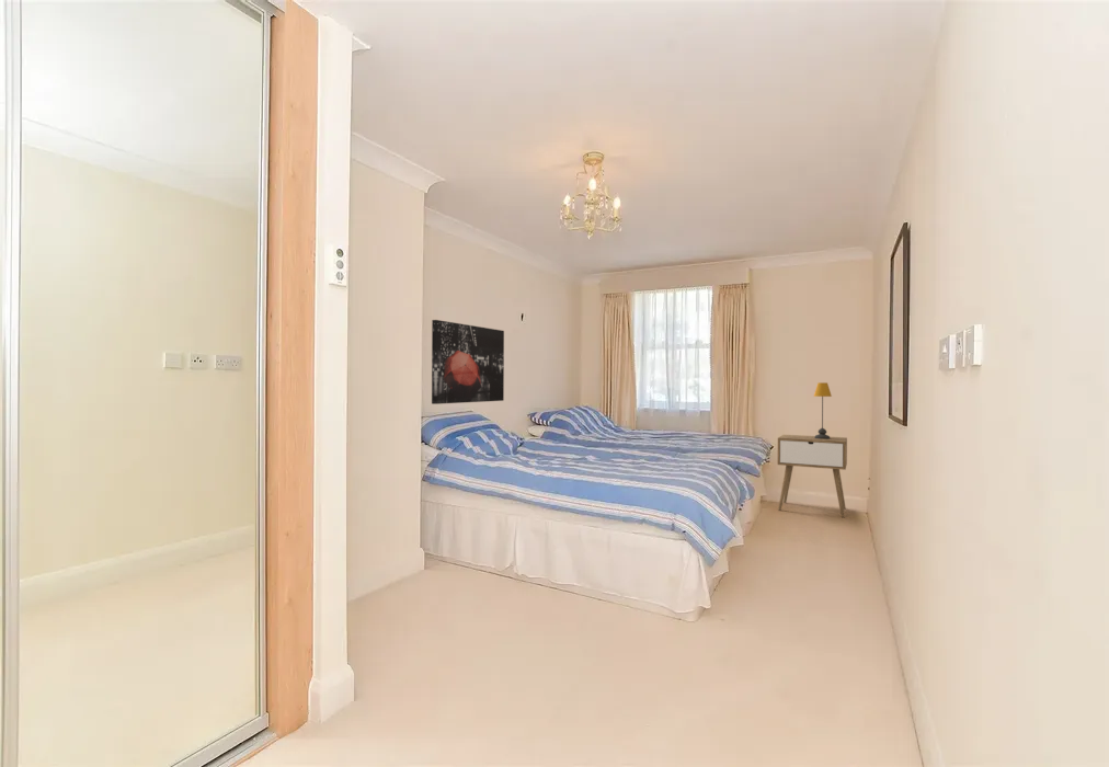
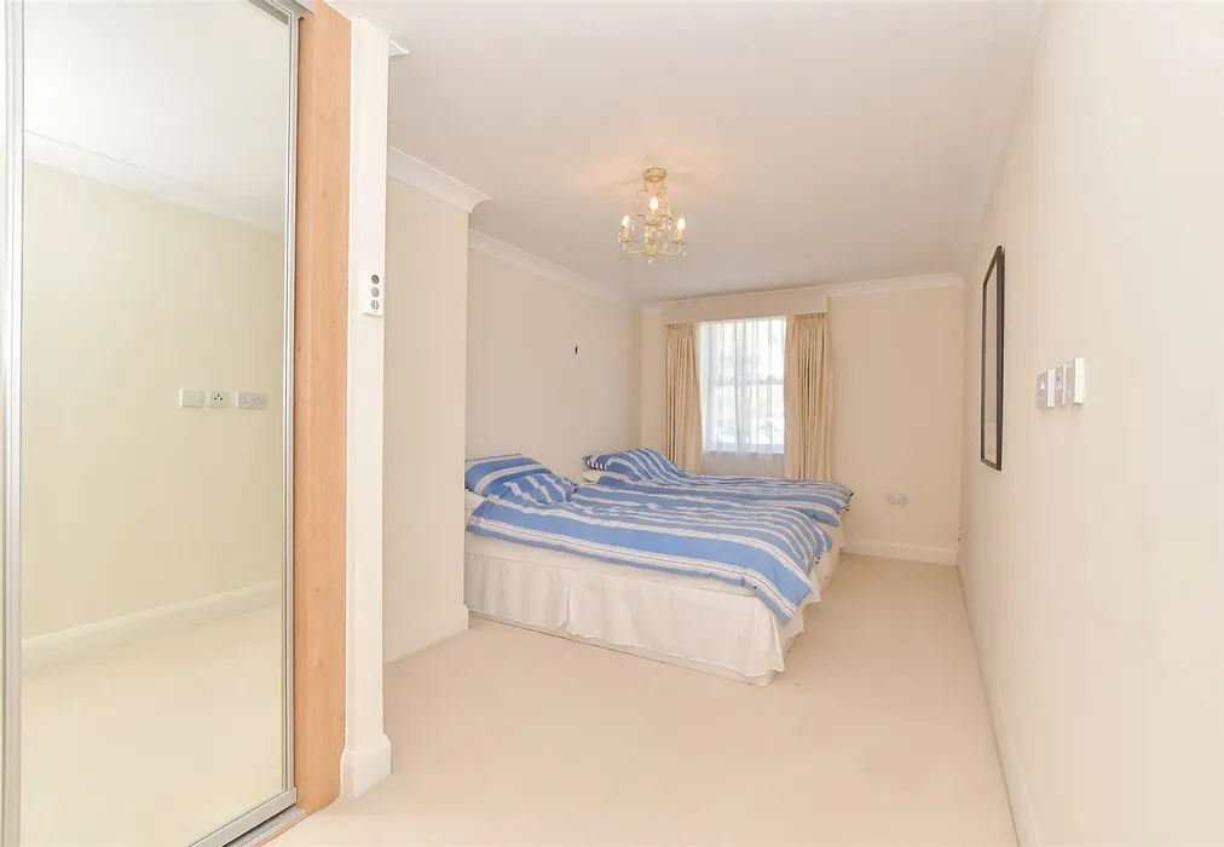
- table lamp [813,381,833,439]
- nightstand [777,434,848,518]
- wall art [431,319,505,405]
